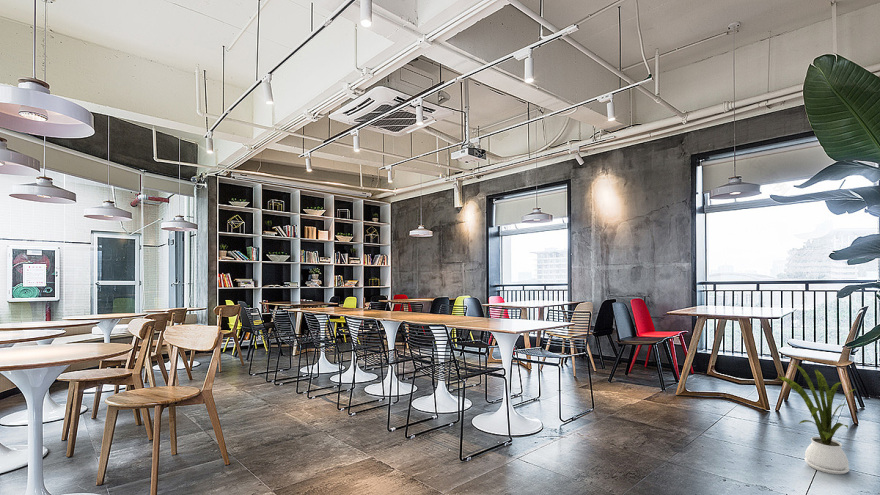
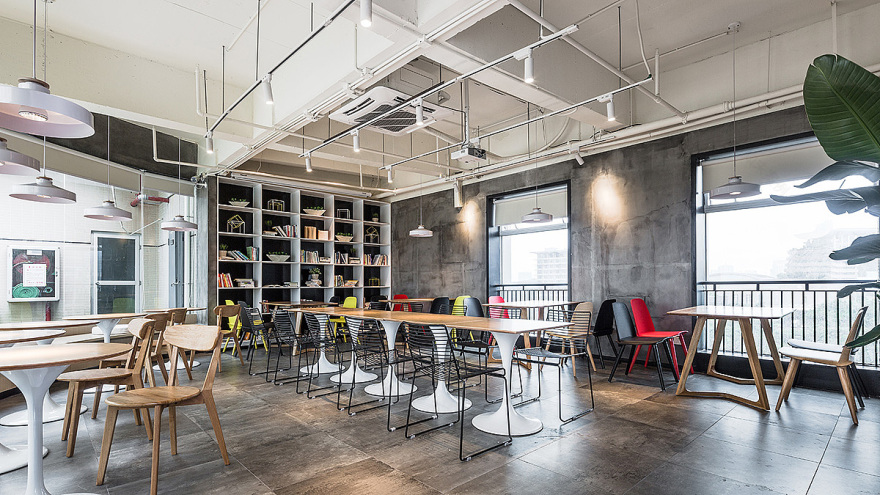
- house plant [778,363,856,475]
